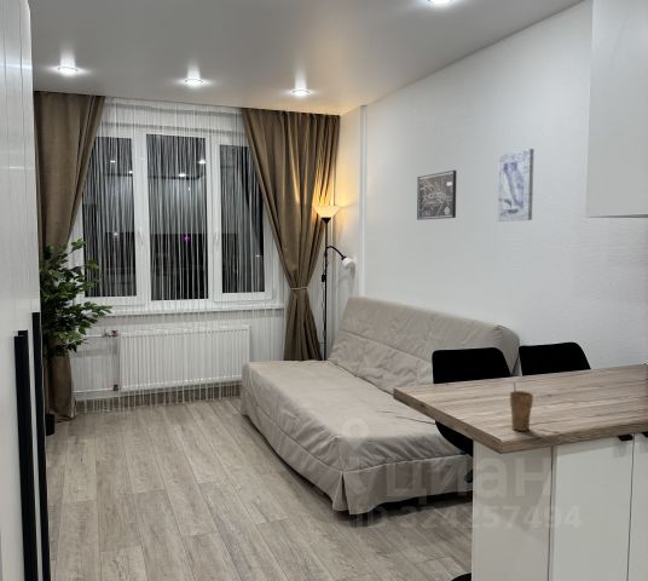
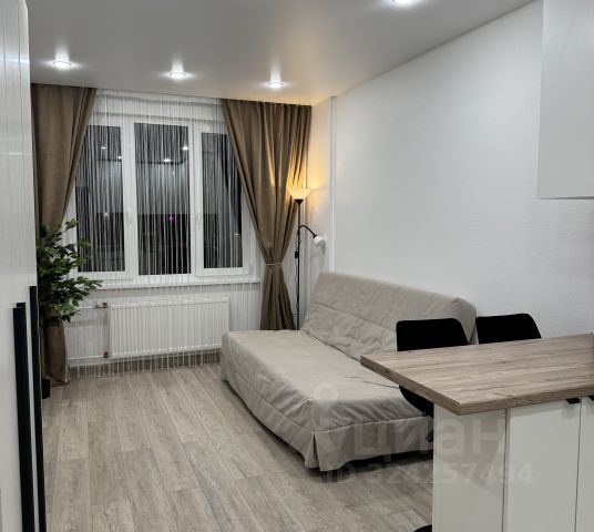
- wall art [497,148,536,223]
- wall art [416,169,457,222]
- cup [509,381,534,432]
